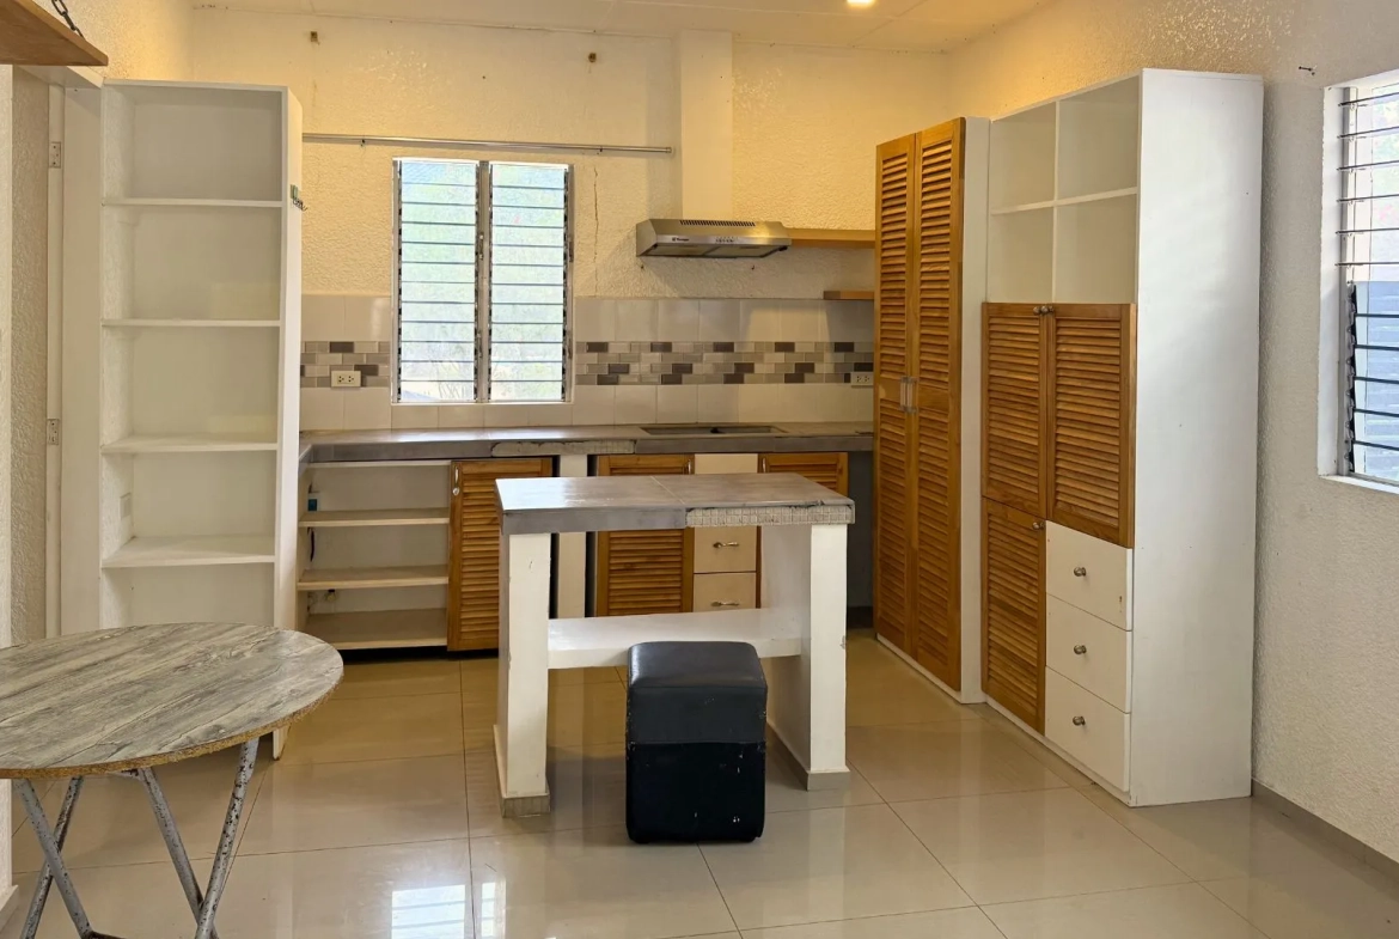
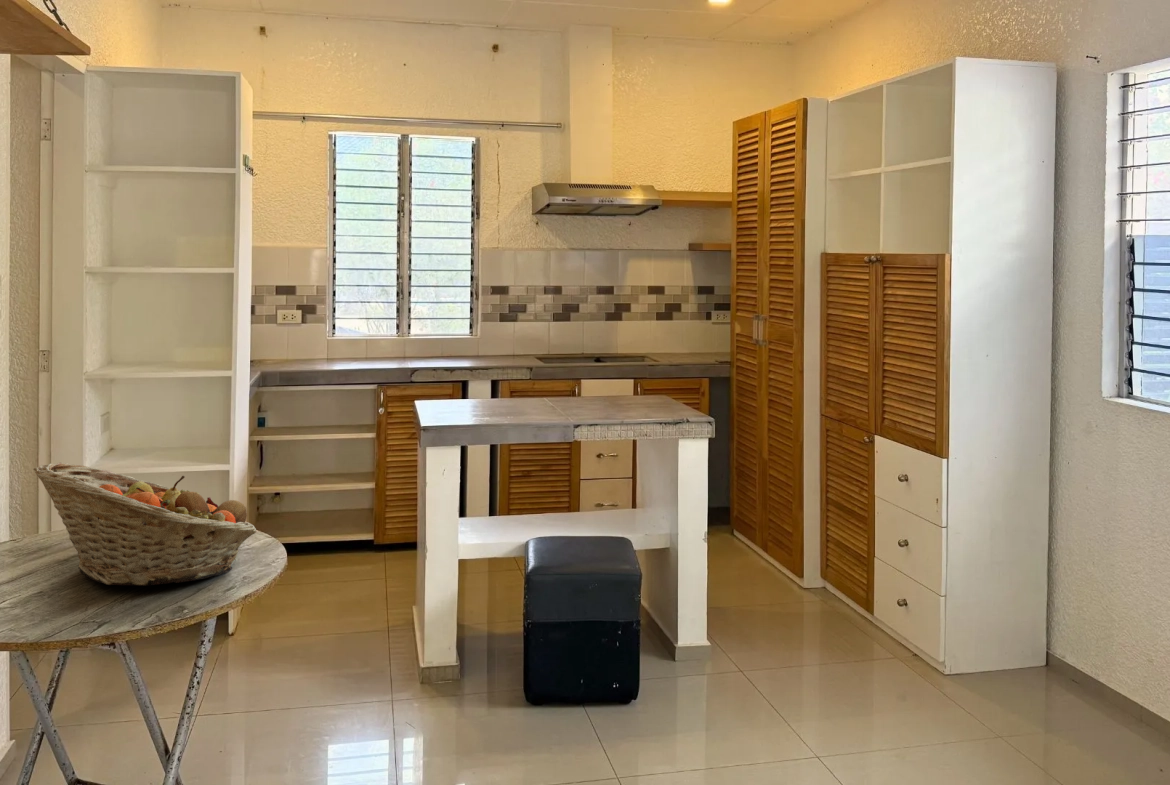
+ fruit basket [33,462,257,587]
